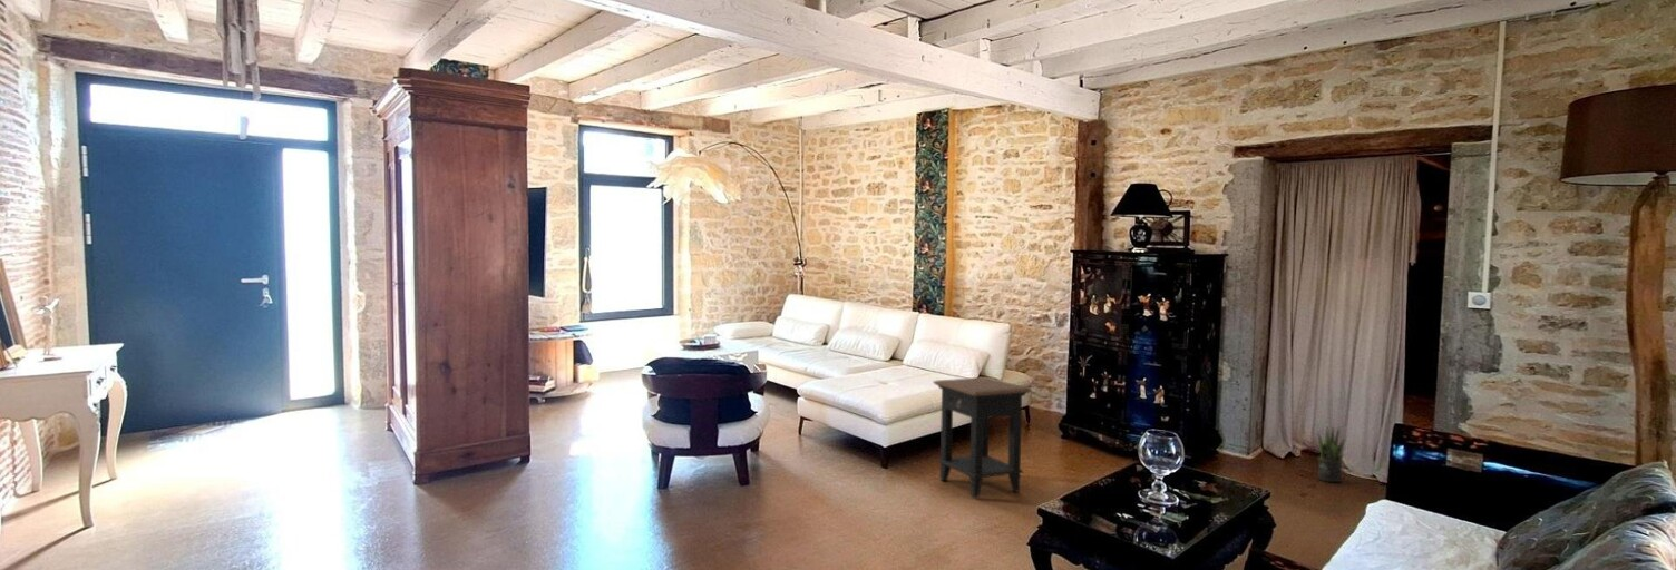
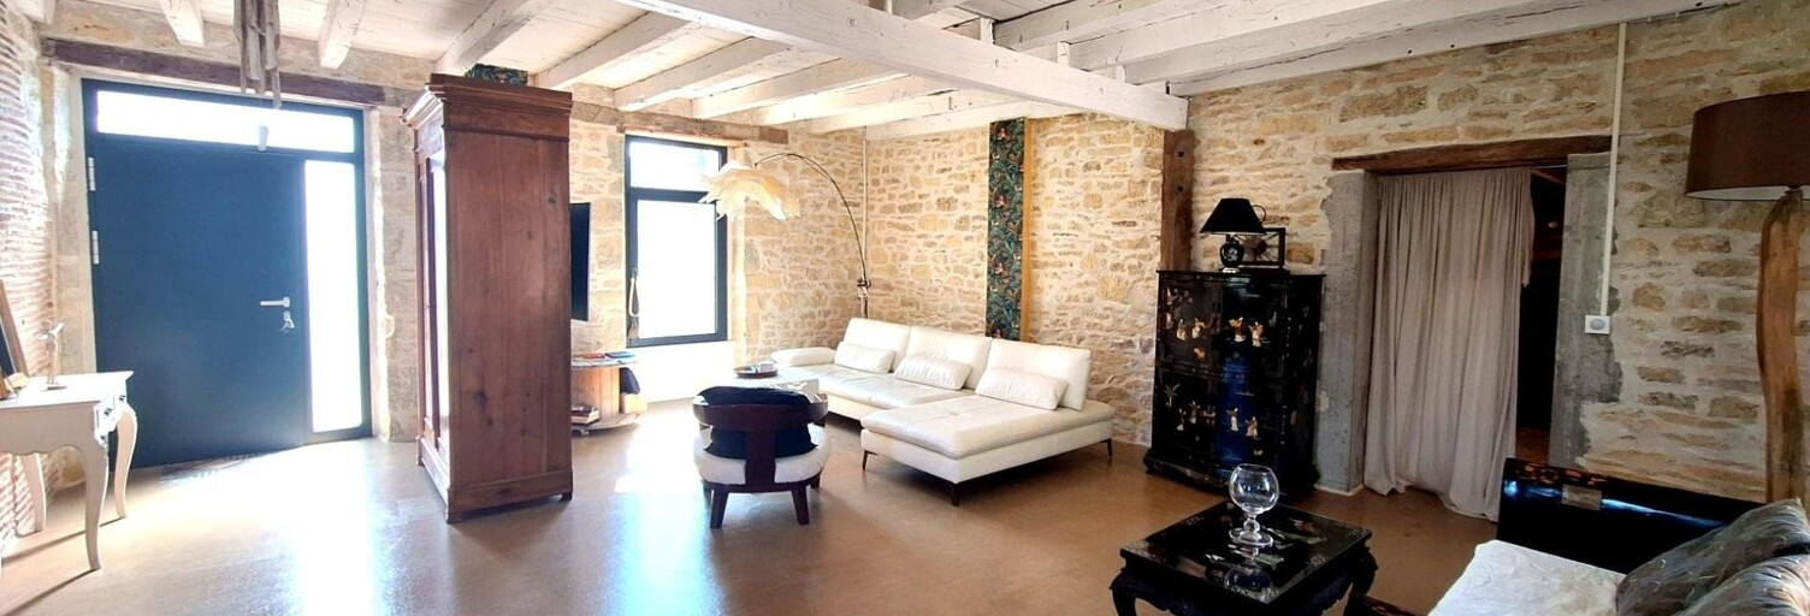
- side table [932,376,1033,499]
- potted plant [1316,425,1345,483]
